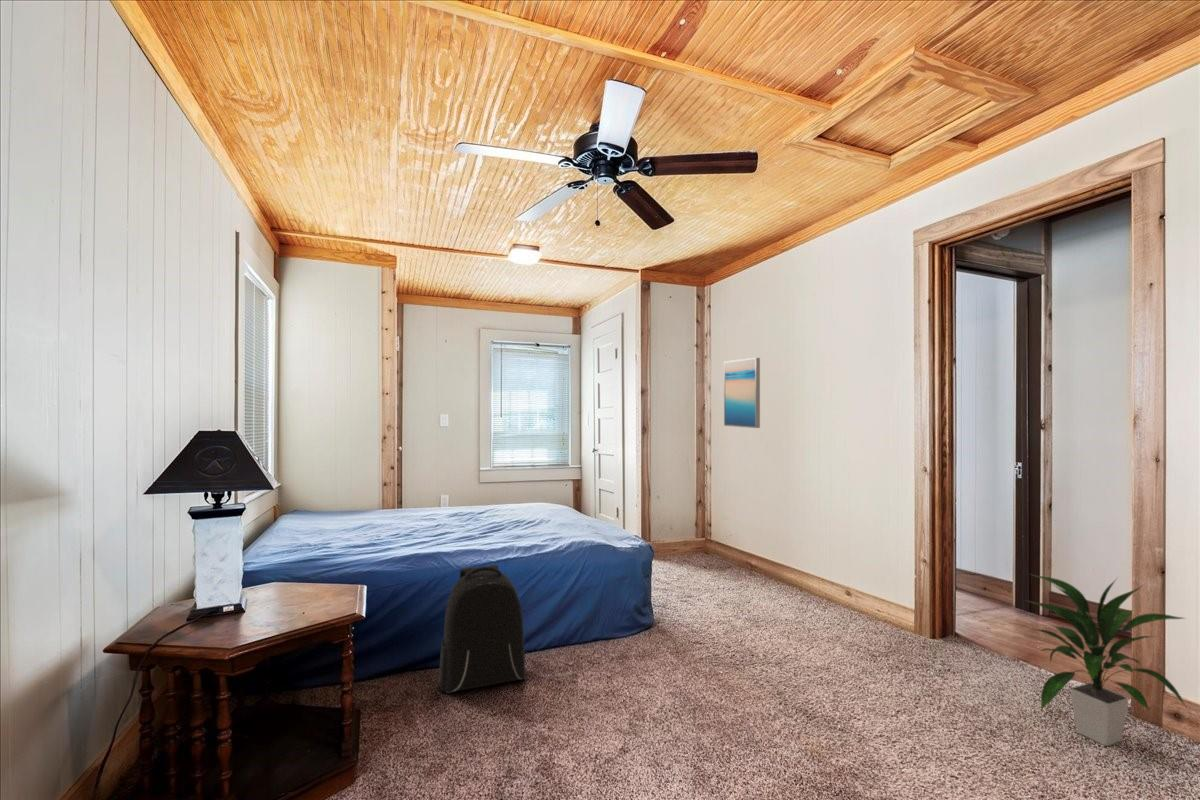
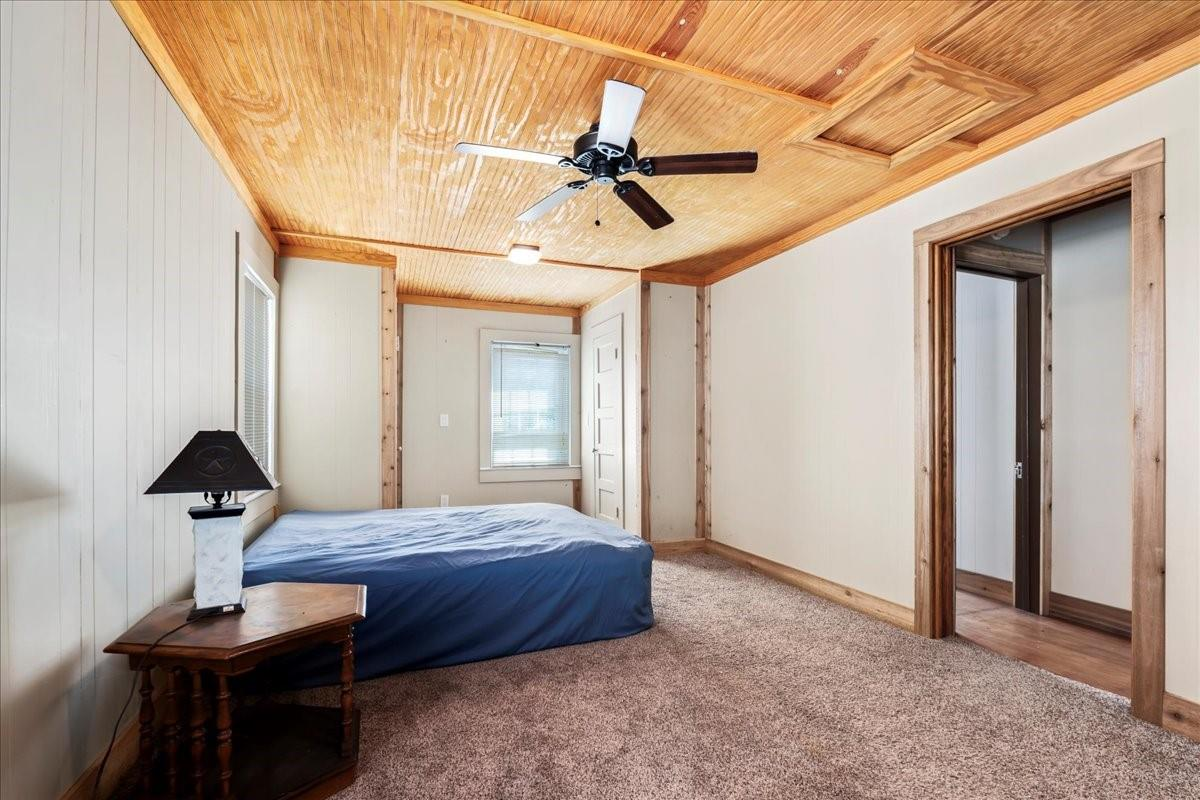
- indoor plant [1025,573,1189,747]
- wall art [723,357,761,429]
- backpack [437,564,527,694]
